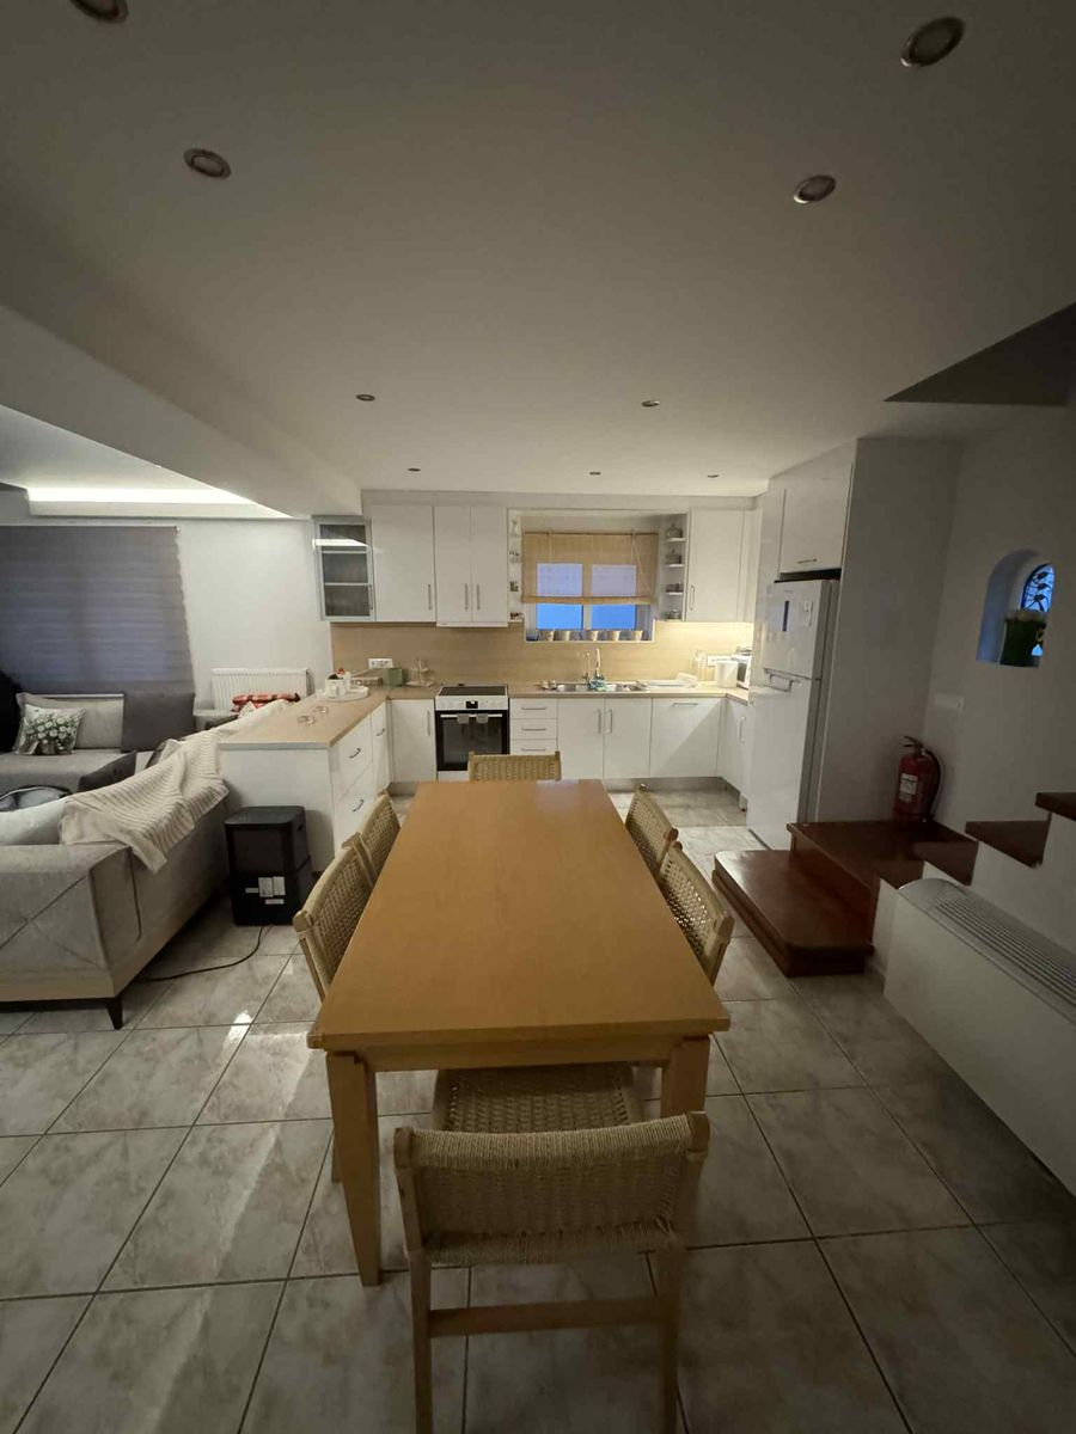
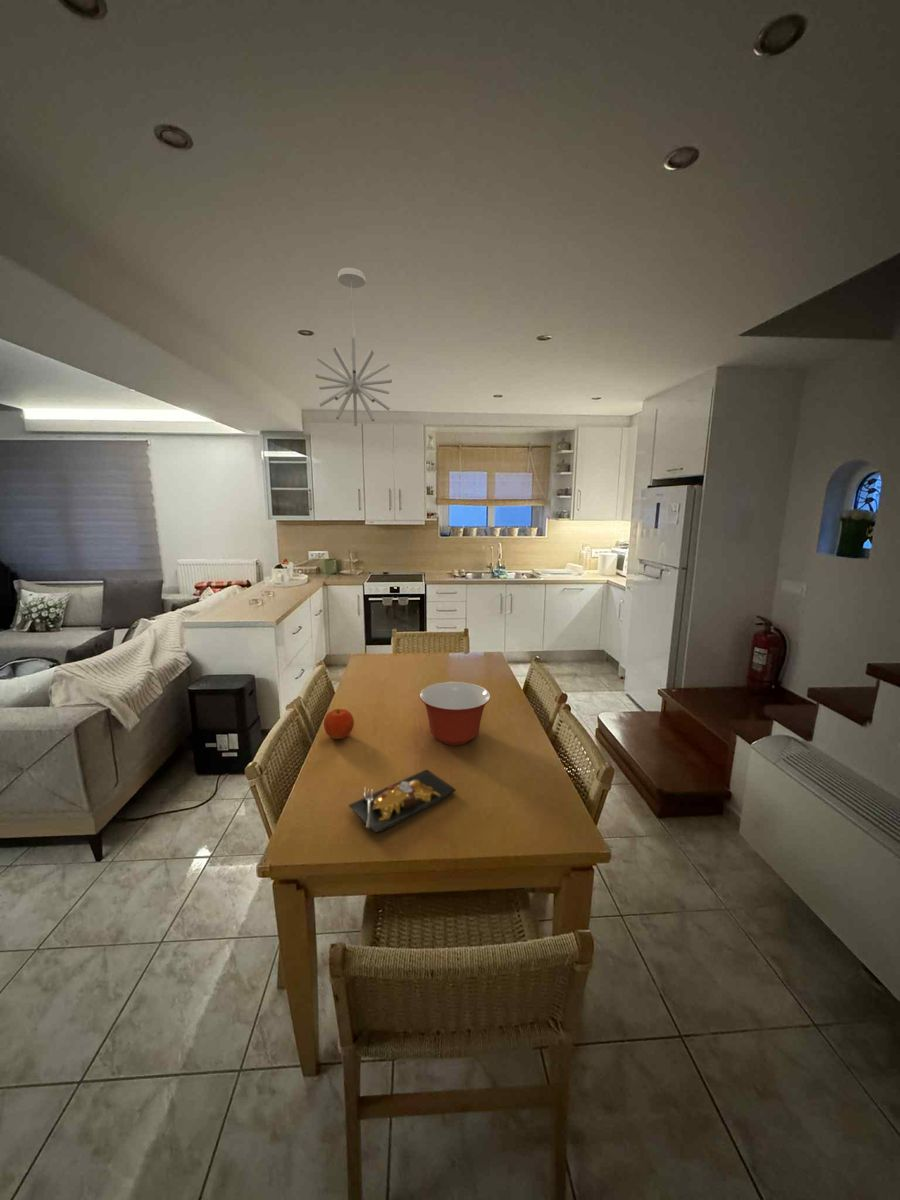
+ fruit [323,708,355,740]
+ plate [347,768,457,833]
+ mixing bowl [419,681,491,746]
+ pendant light [315,267,393,427]
